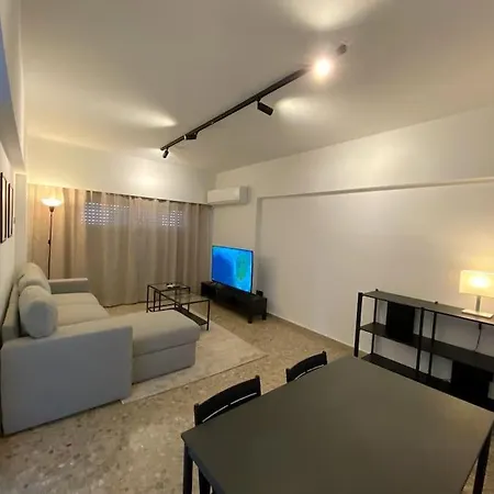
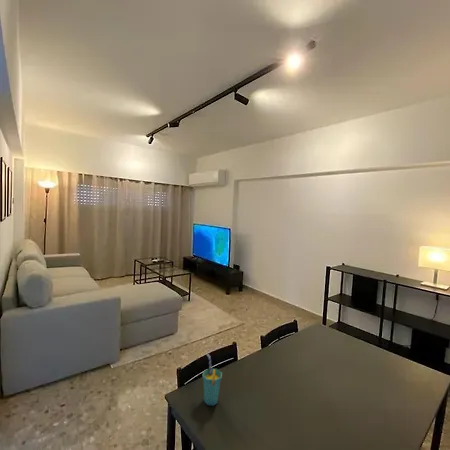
+ cup [202,352,223,407]
